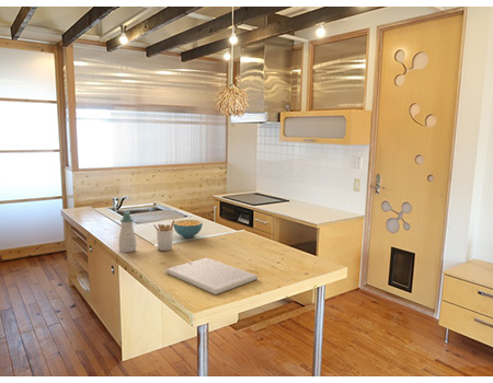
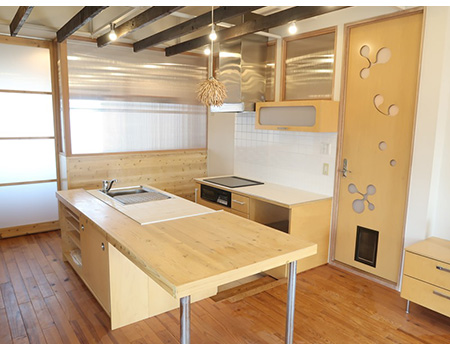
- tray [164,257,260,295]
- utensil holder [152,219,175,252]
- cereal bowl [173,219,204,239]
- soap bottle [117,210,137,254]
